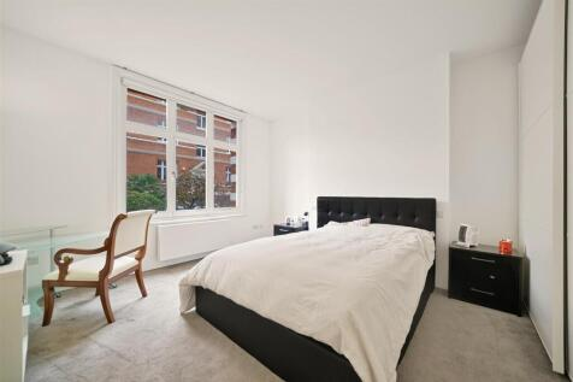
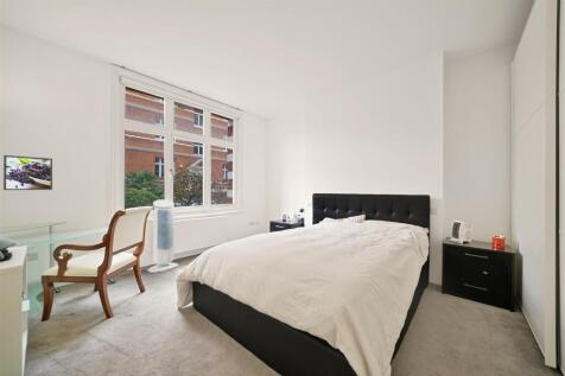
+ air purifier [146,198,180,274]
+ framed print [2,154,53,191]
